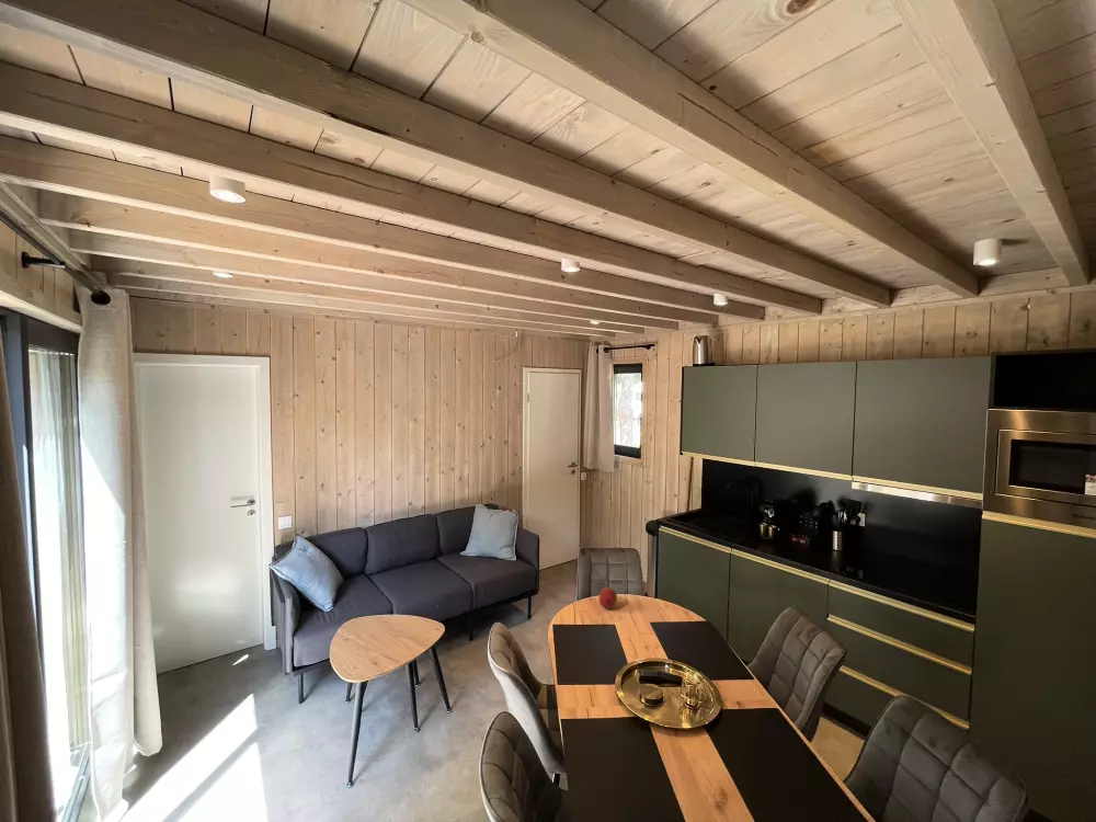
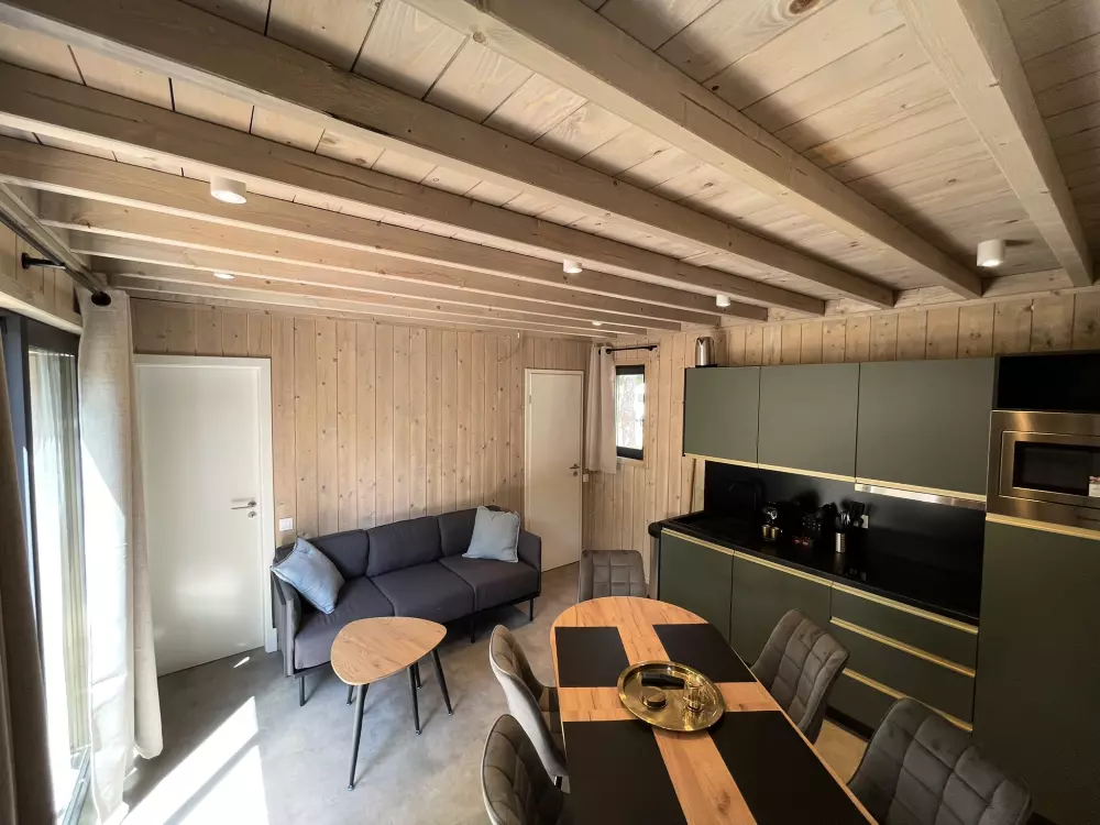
- fruit [598,586,618,610]
